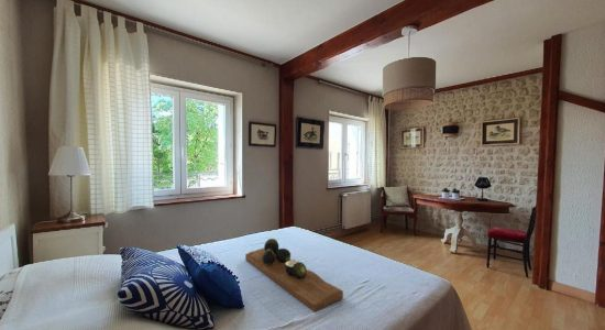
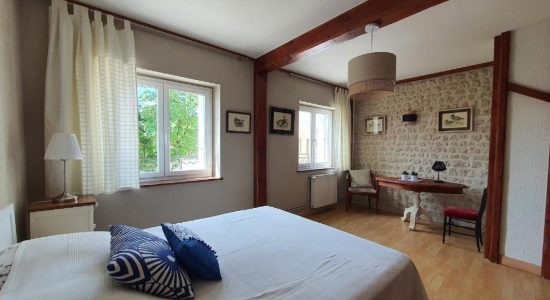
- decorative tray [244,238,344,314]
